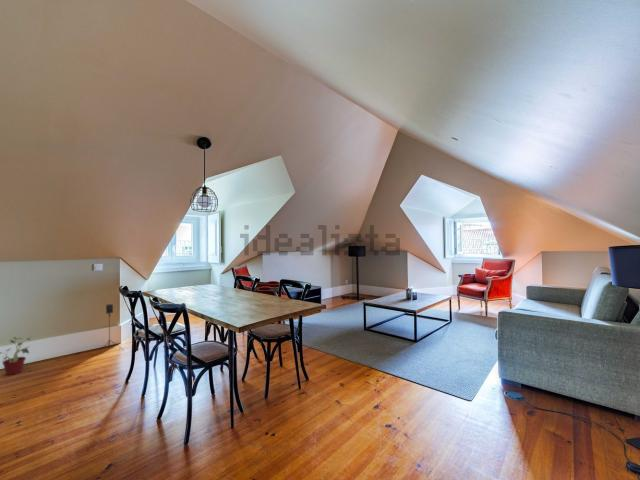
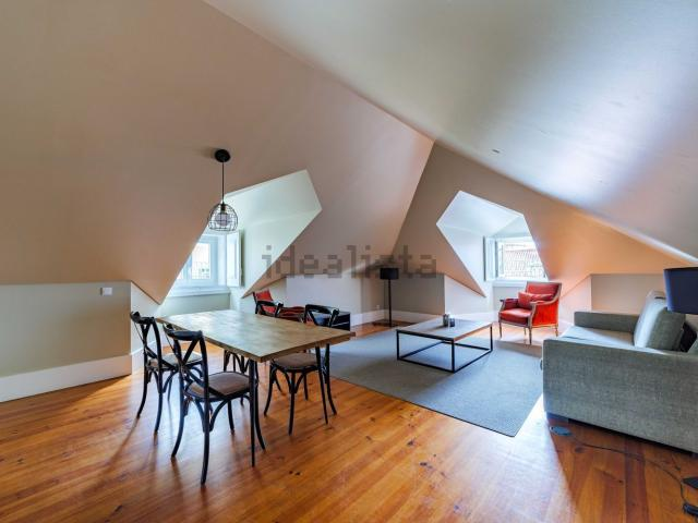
- potted plant [0,336,32,376]
- speaker [96,303,123,356]
